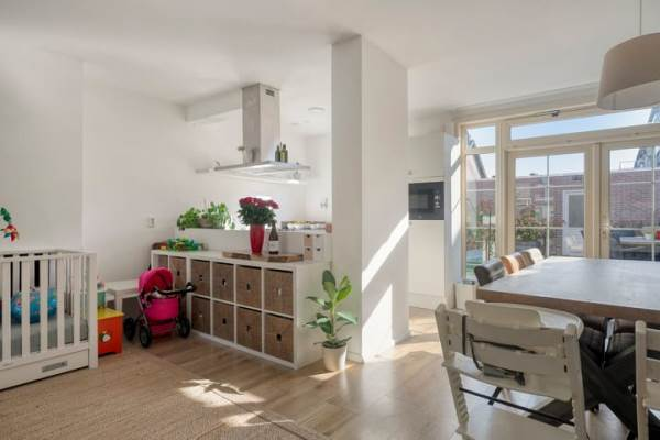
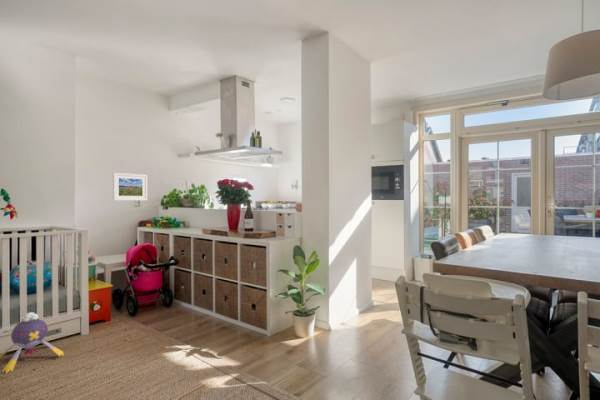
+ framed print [112,172,148,202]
+ plush toy [0,311,66,374]
